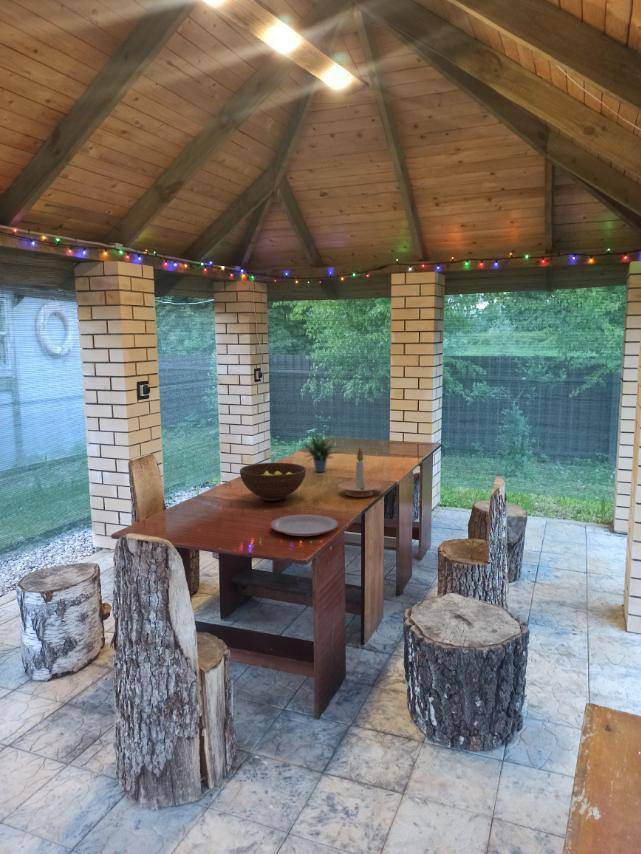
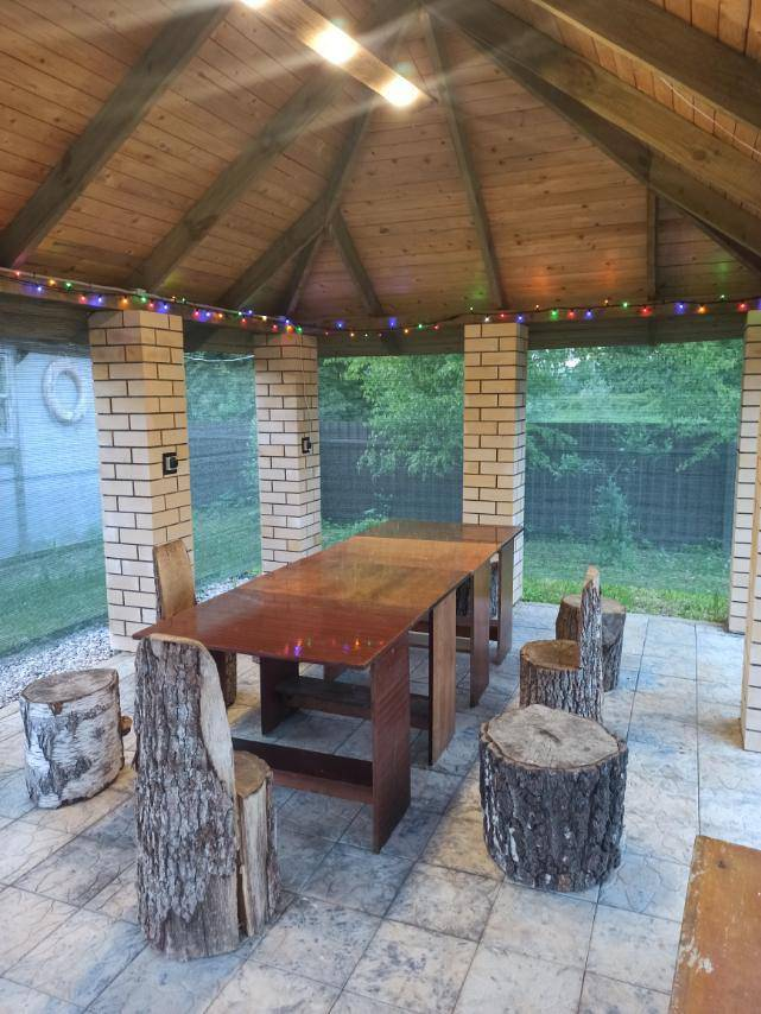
- candle holder [337,447,382,498]
- plate [270,513,339,537]
- potted plant [299,424,346,473]
- fruit bowl [239,462,307,502]
